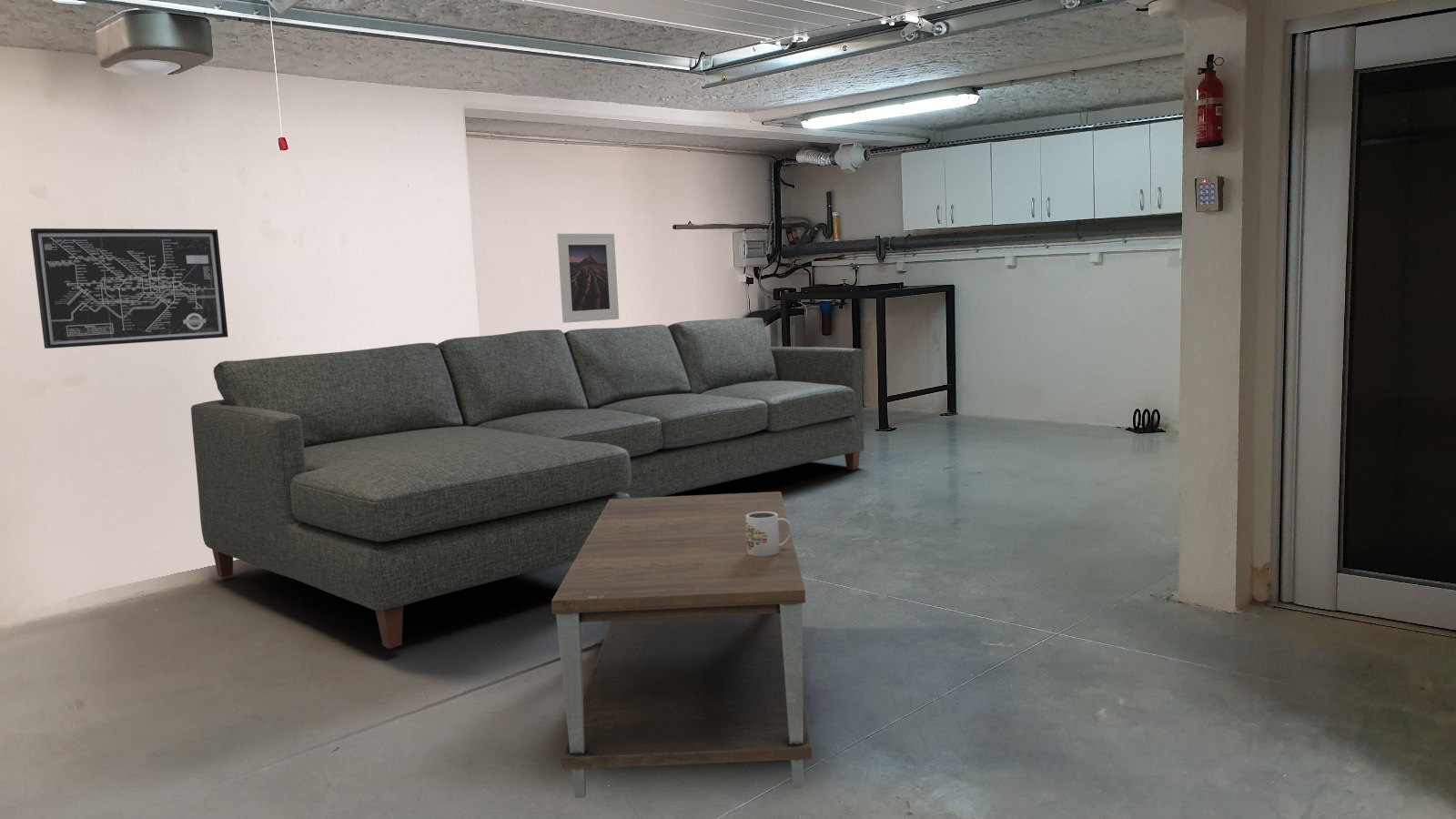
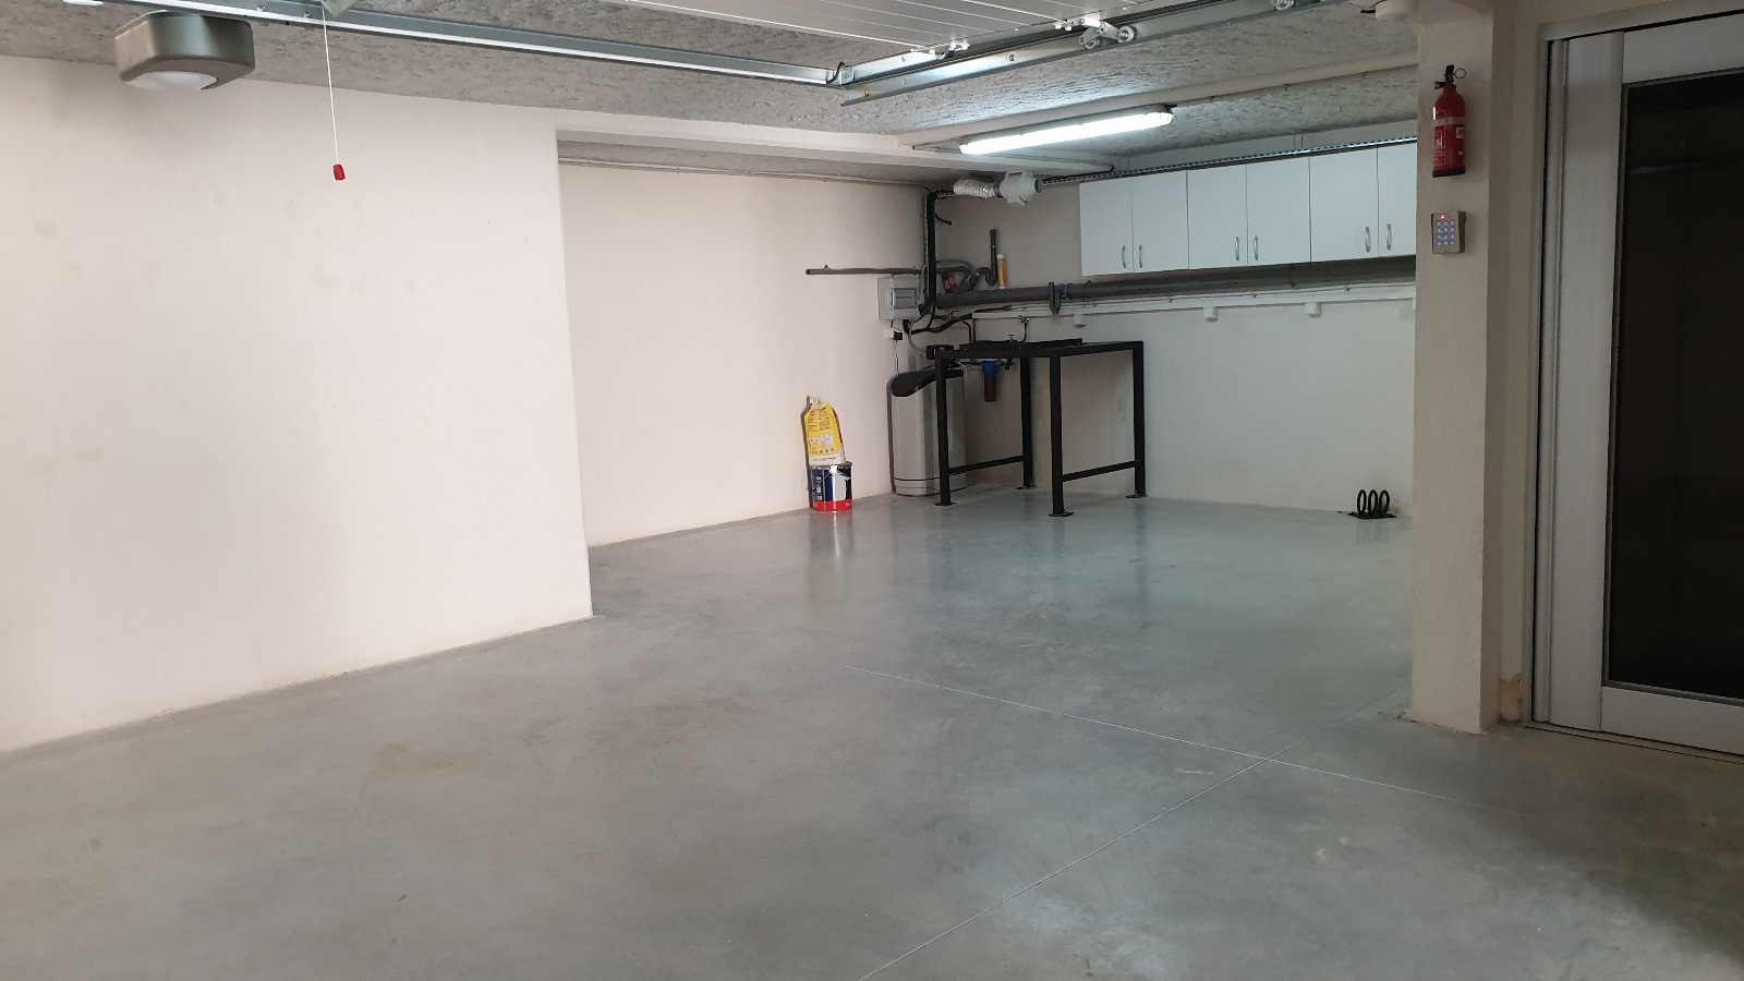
- mug [746,511,793,556]
- coffee table [551,490,813,799]
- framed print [556,233,620,324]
- sofa [190,317,864,649]
- wall art [30,227,228,349]
